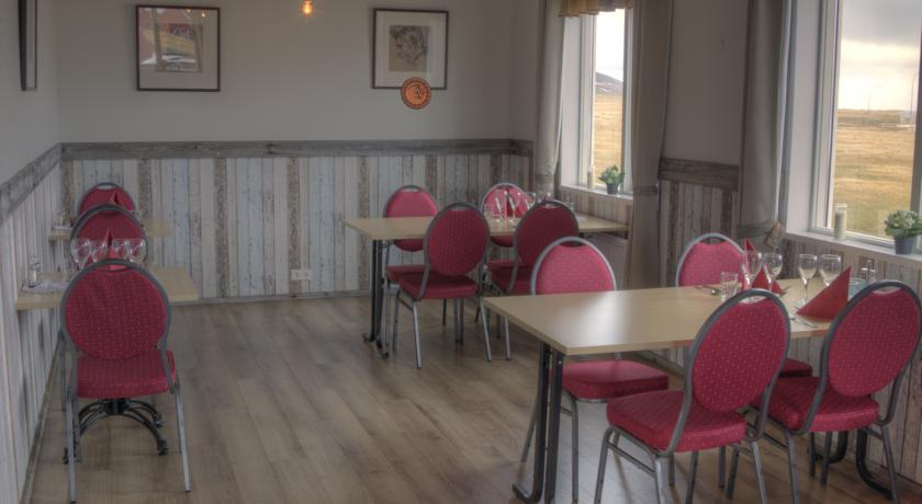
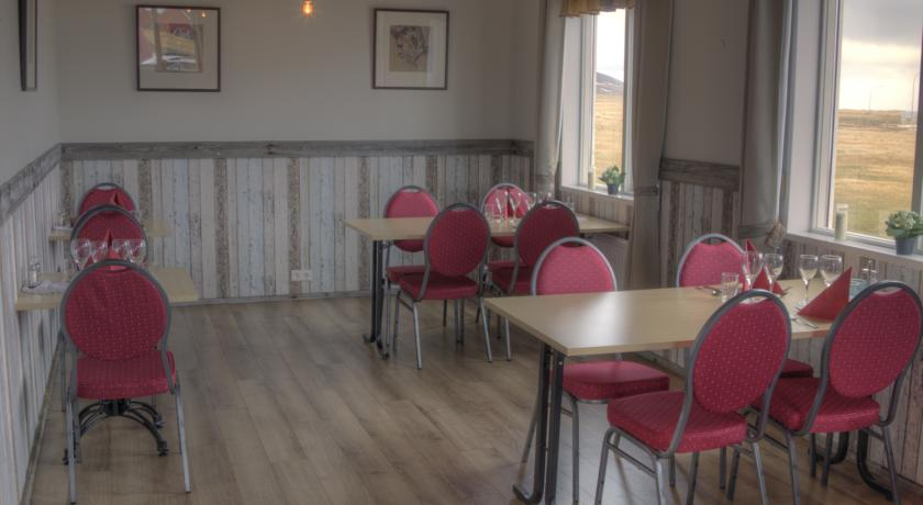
- decorative plate [400,76,432,111]
